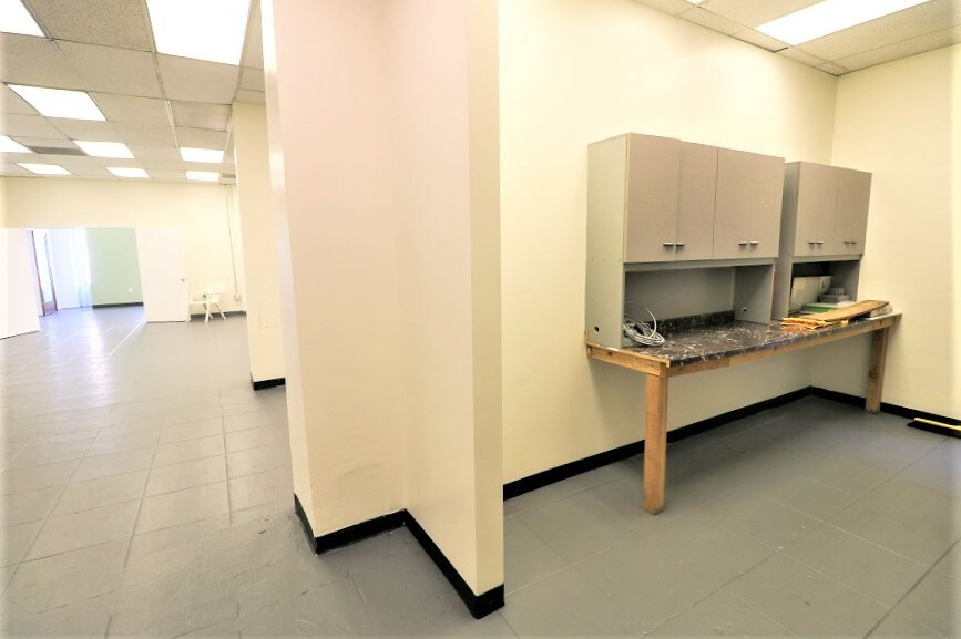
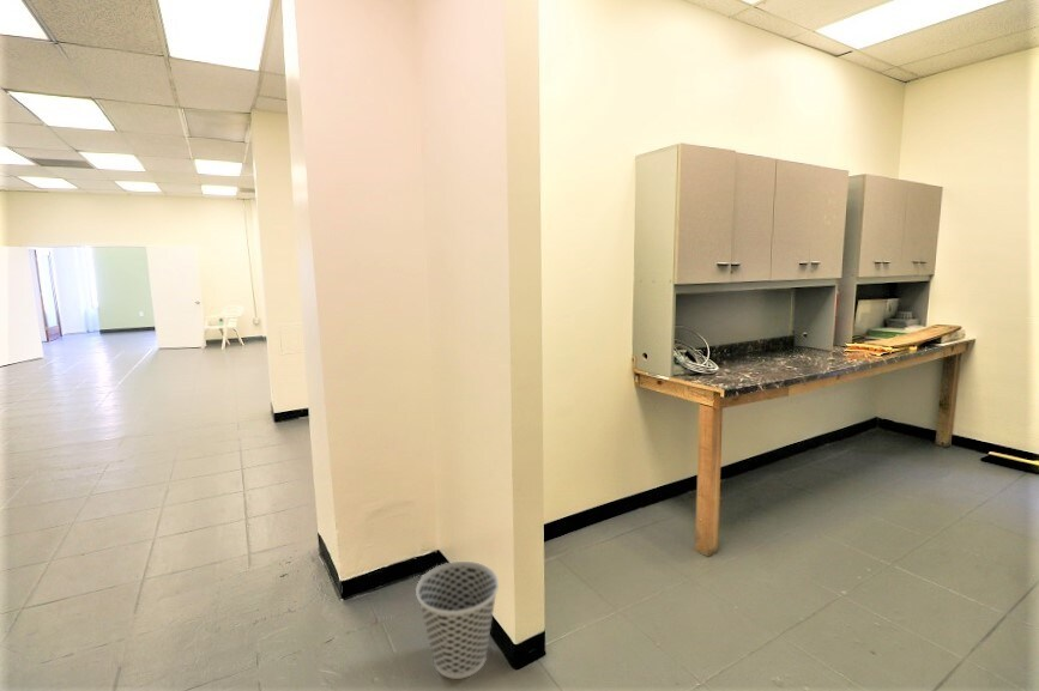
+ wastebasket [415,560,500,680]
